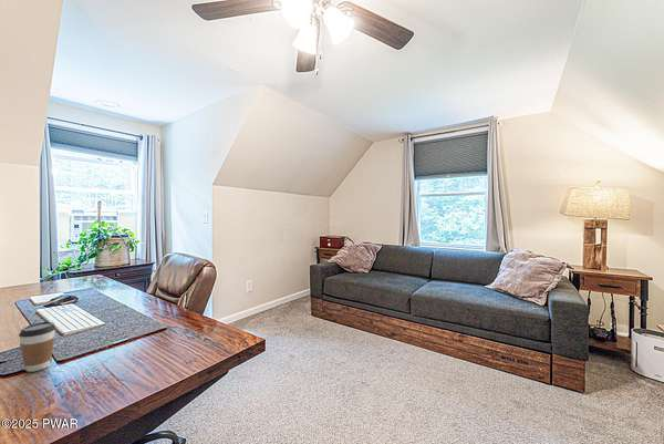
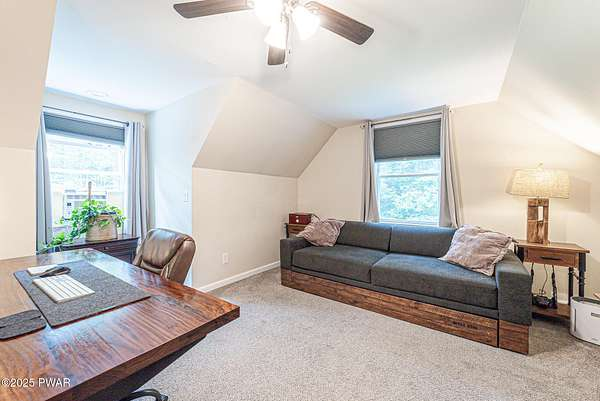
- coffee cup [18,321,56,373]
